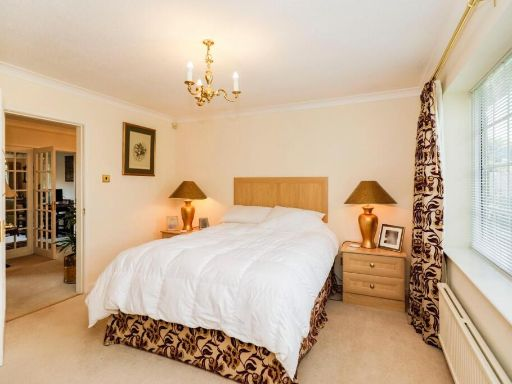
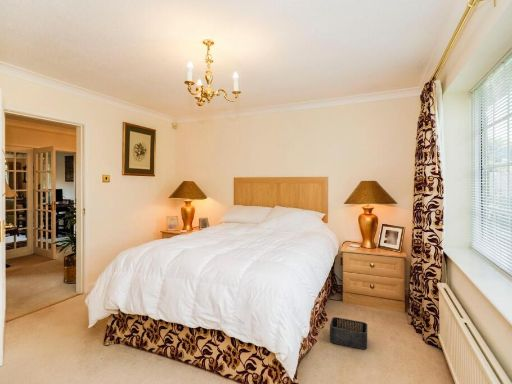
+ storage bin [329,316,368,350]
